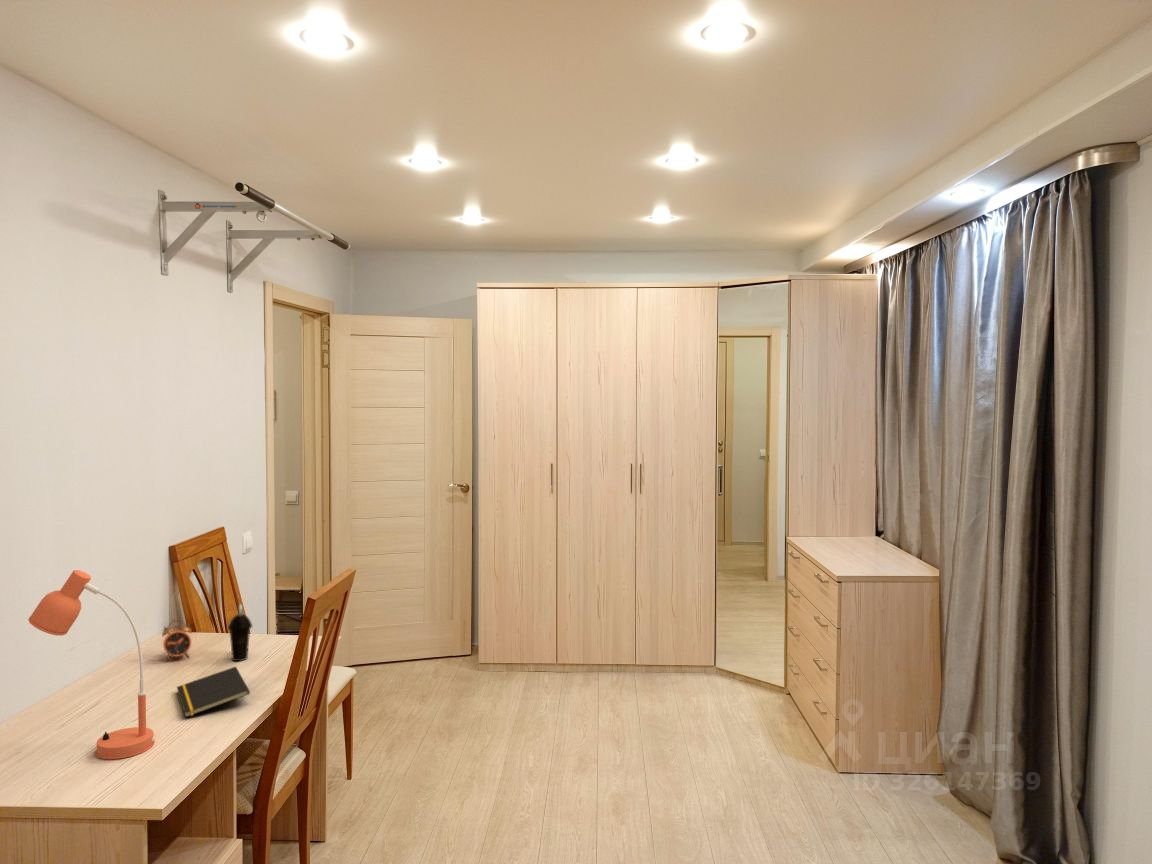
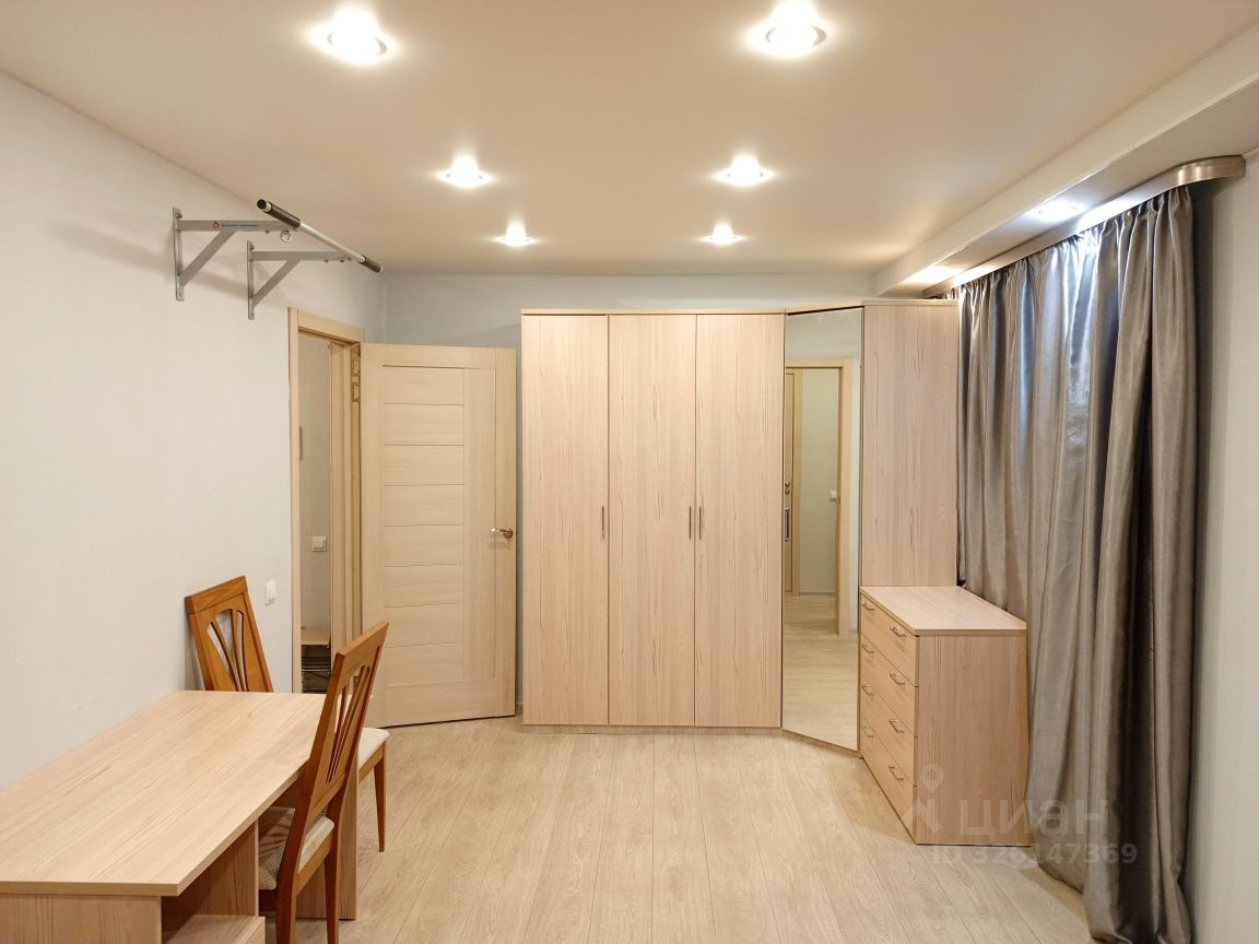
- alarm clock [161,619,193,662]
- notepad [176,666,251,718]
- desk lamp [27,569,156,760]
- cup [227,604,253,662]
